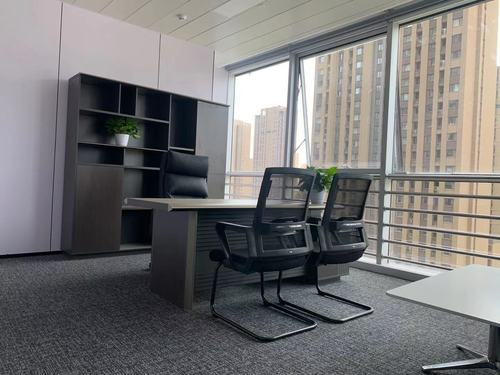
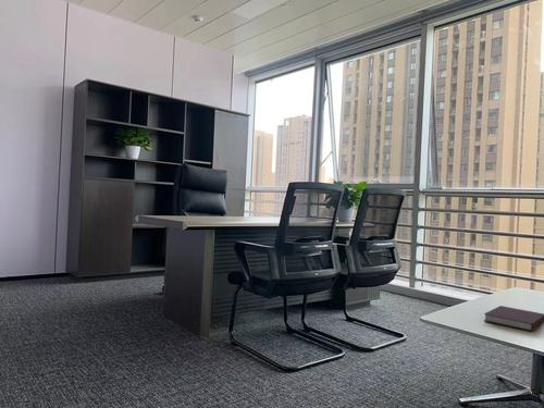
+ notebook [483,305,544,332]
